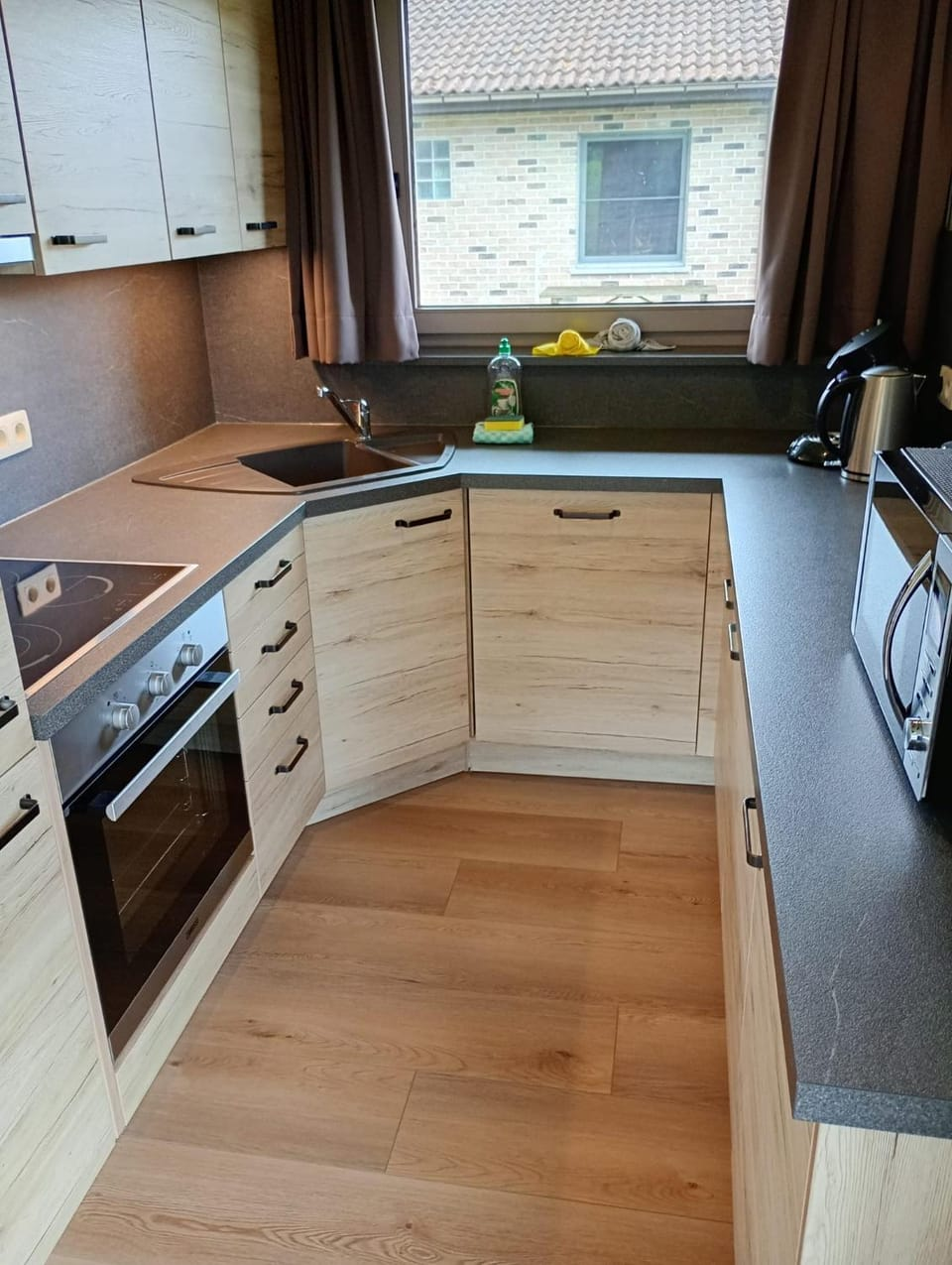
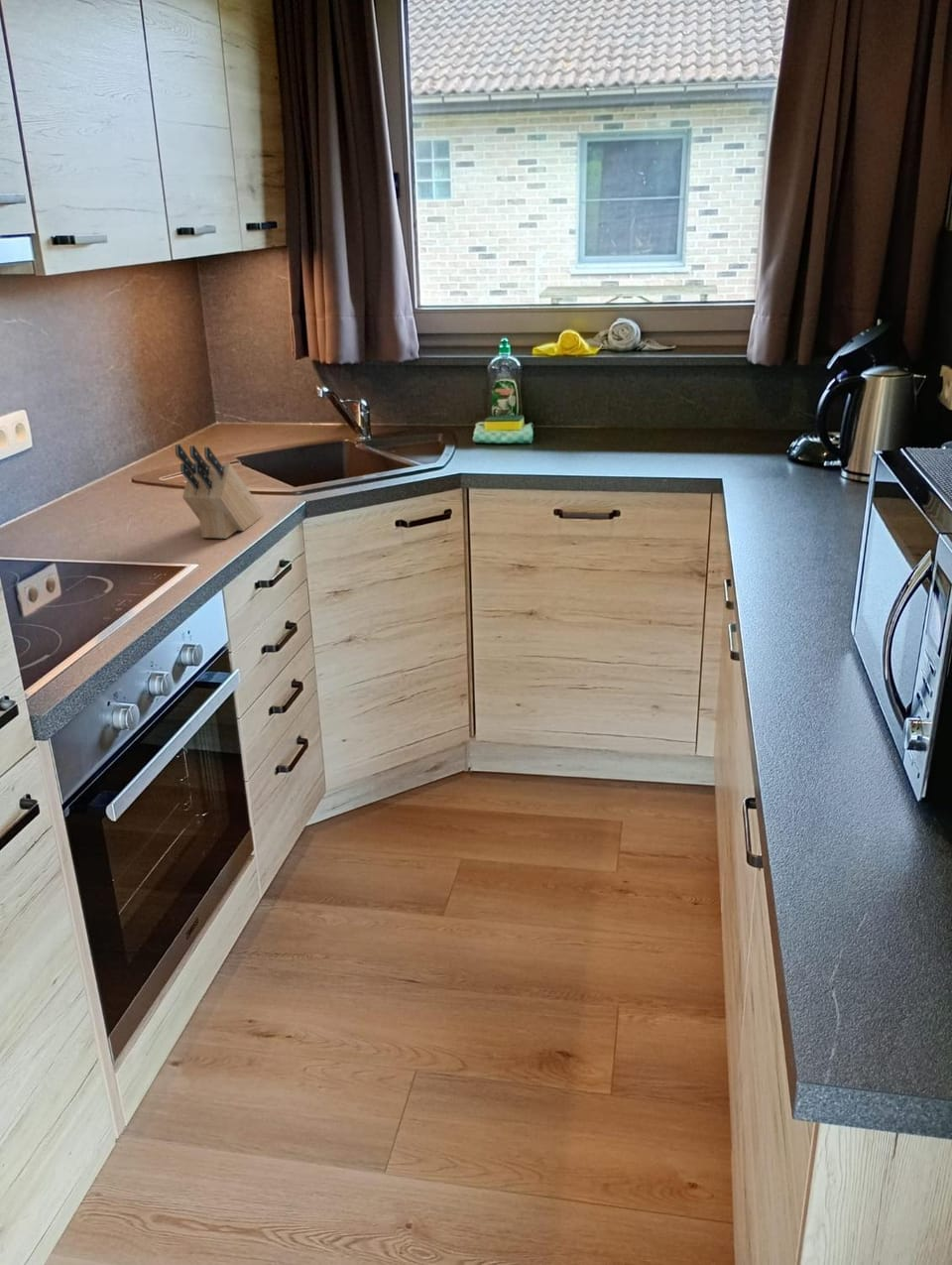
+ knife block [175,443,265,540]
